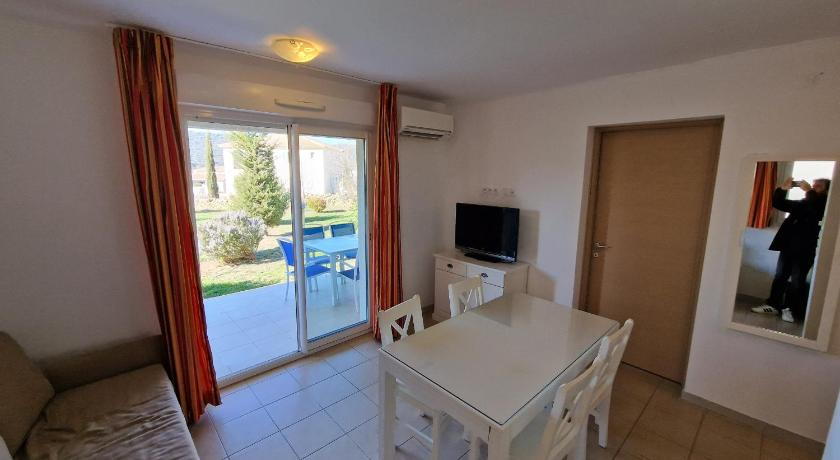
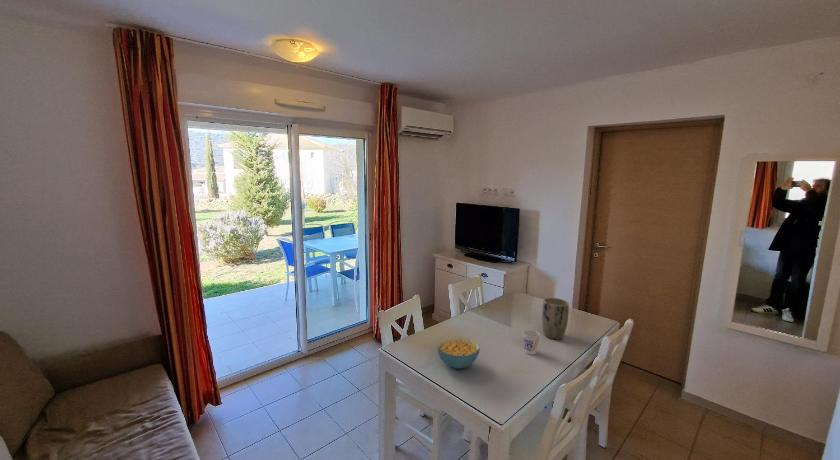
+ cup [522,329,541,356]
+ plant pot [541,297,570,341]
+ cereal bowl [436,335,481,369]
